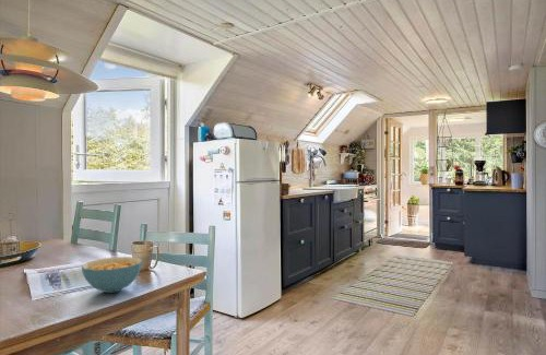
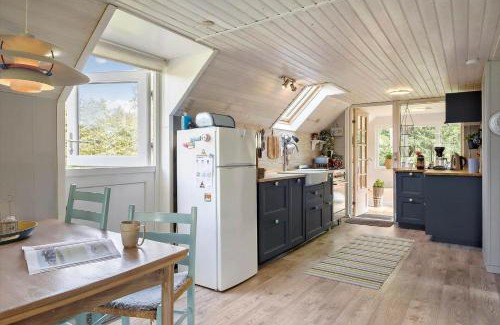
- cereal bowl [80,256,143,294]
